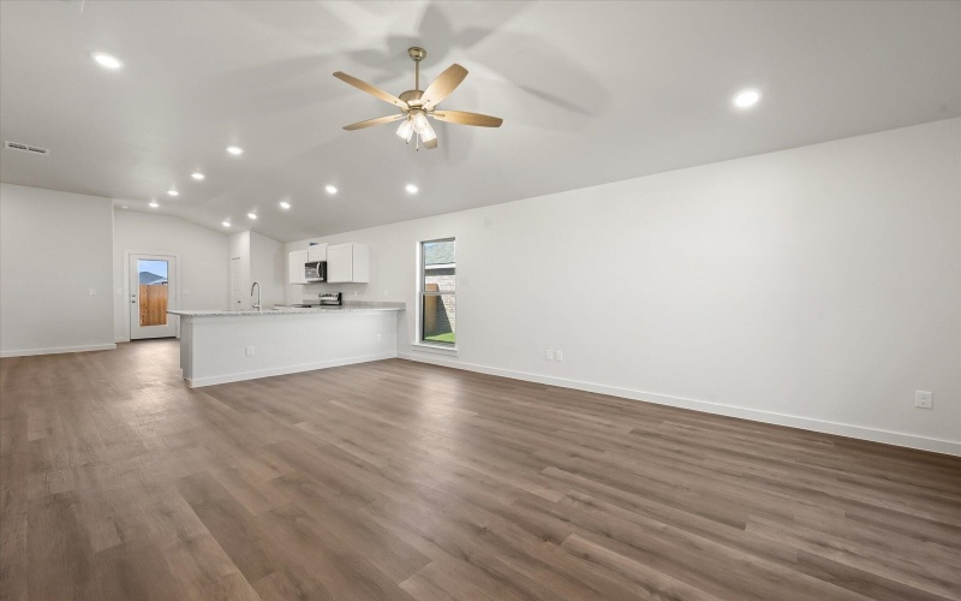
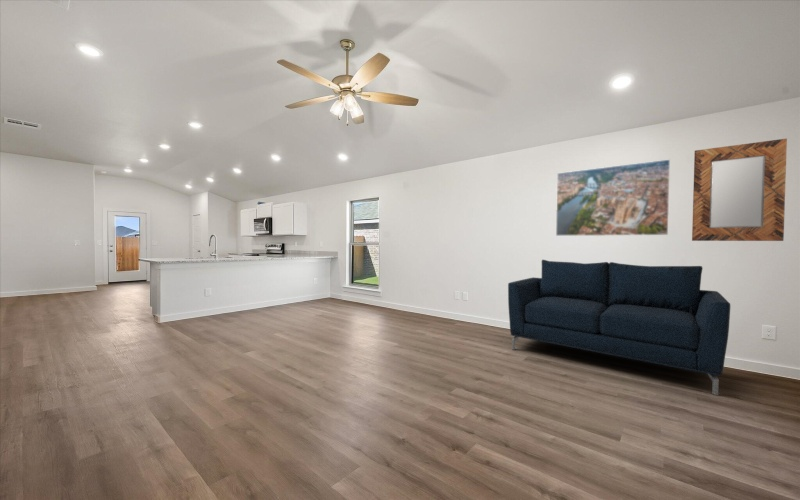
+ home mirror [691,138,788,242]
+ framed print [555,158,671,237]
+ sofa [507,259,731,396]
